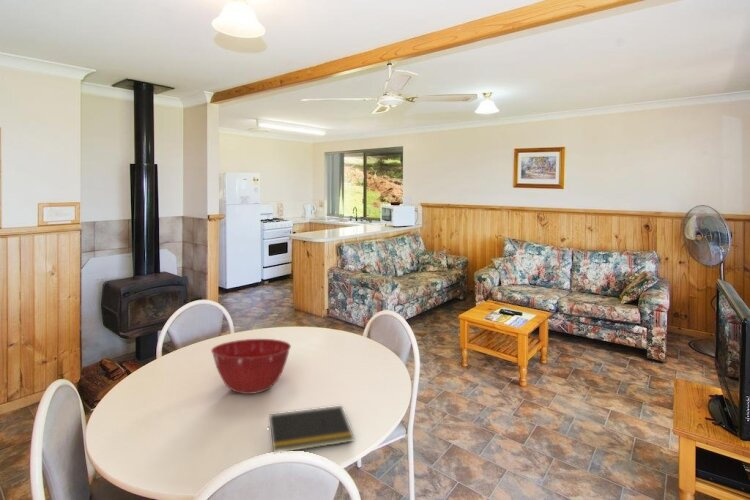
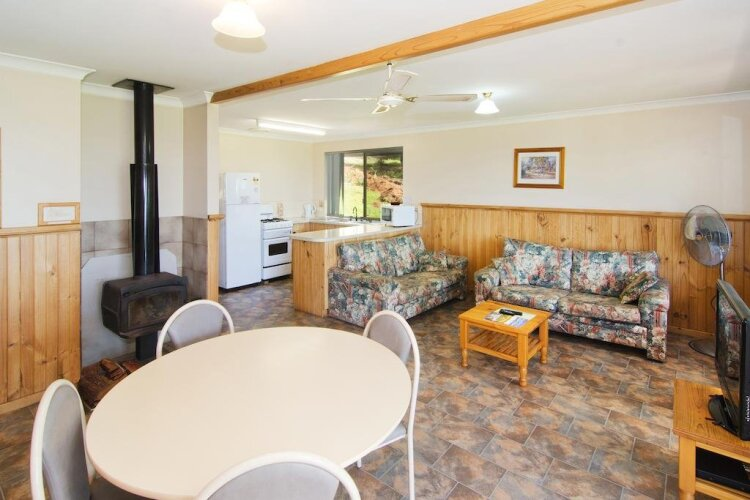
- notepad [267,405,355,453]
- mixing bowl [210,338,292,395]
